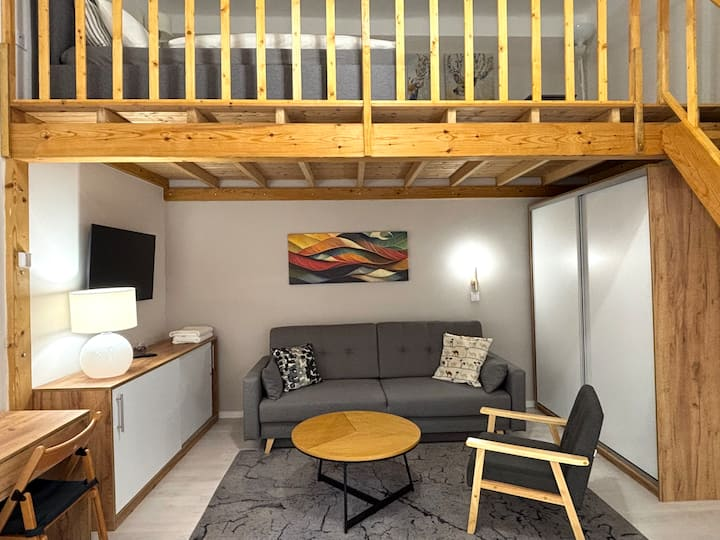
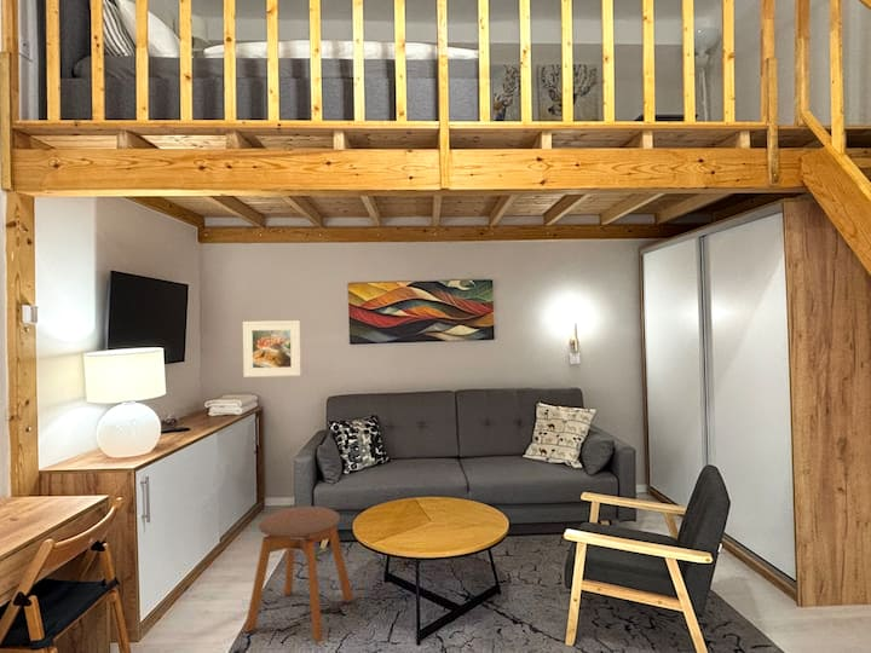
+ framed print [242,319,301,378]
+ stool [244,505,354,643]
